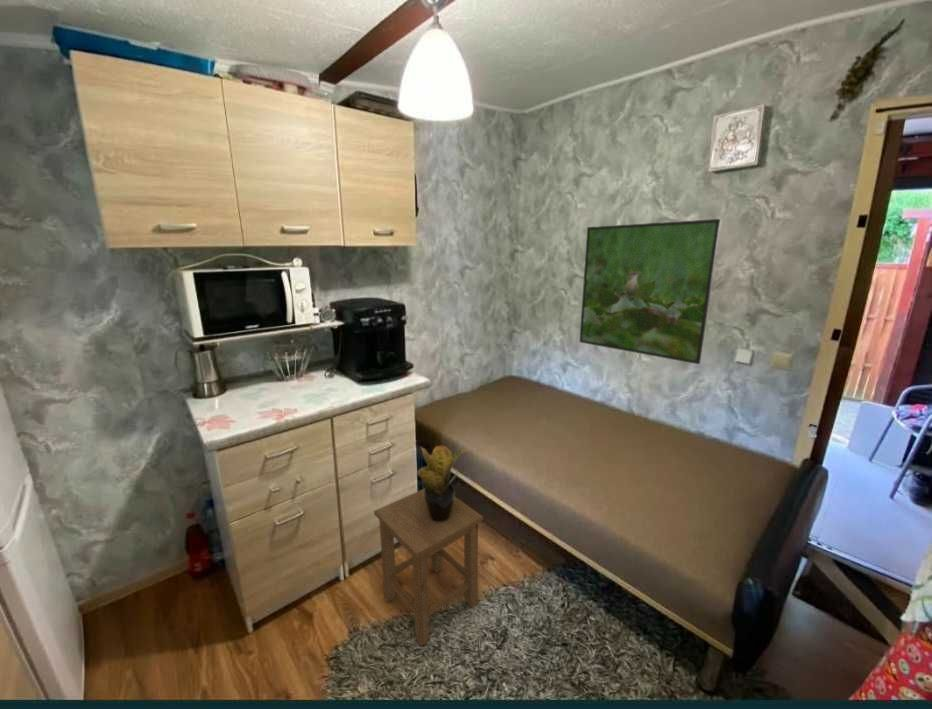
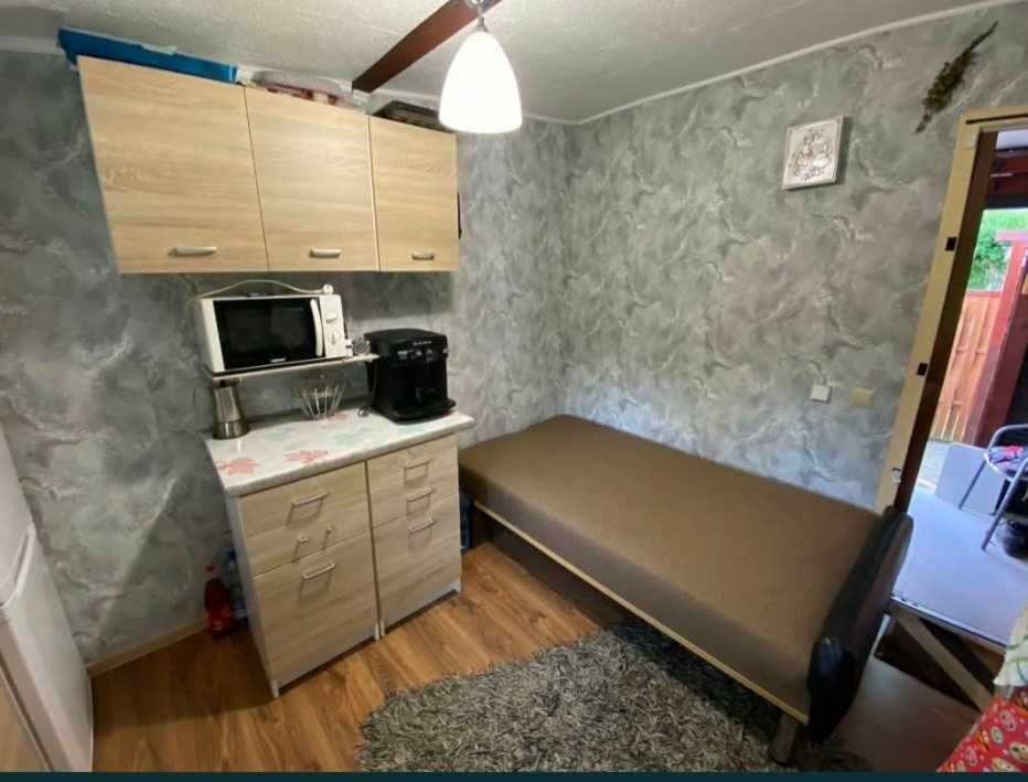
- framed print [579,218,722,365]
- stool [373,487,484,647]
- potted plant [416,444,470,523]
